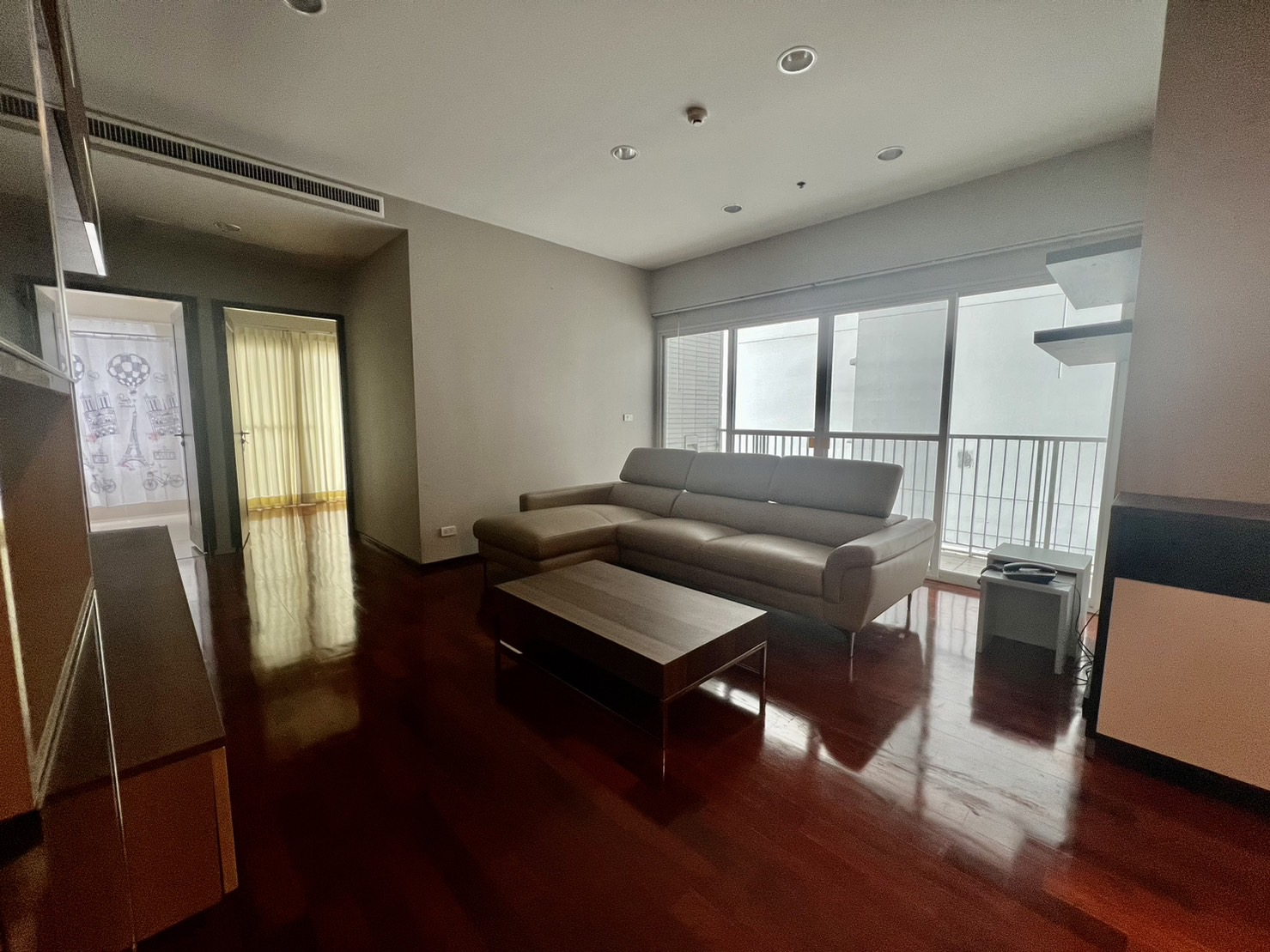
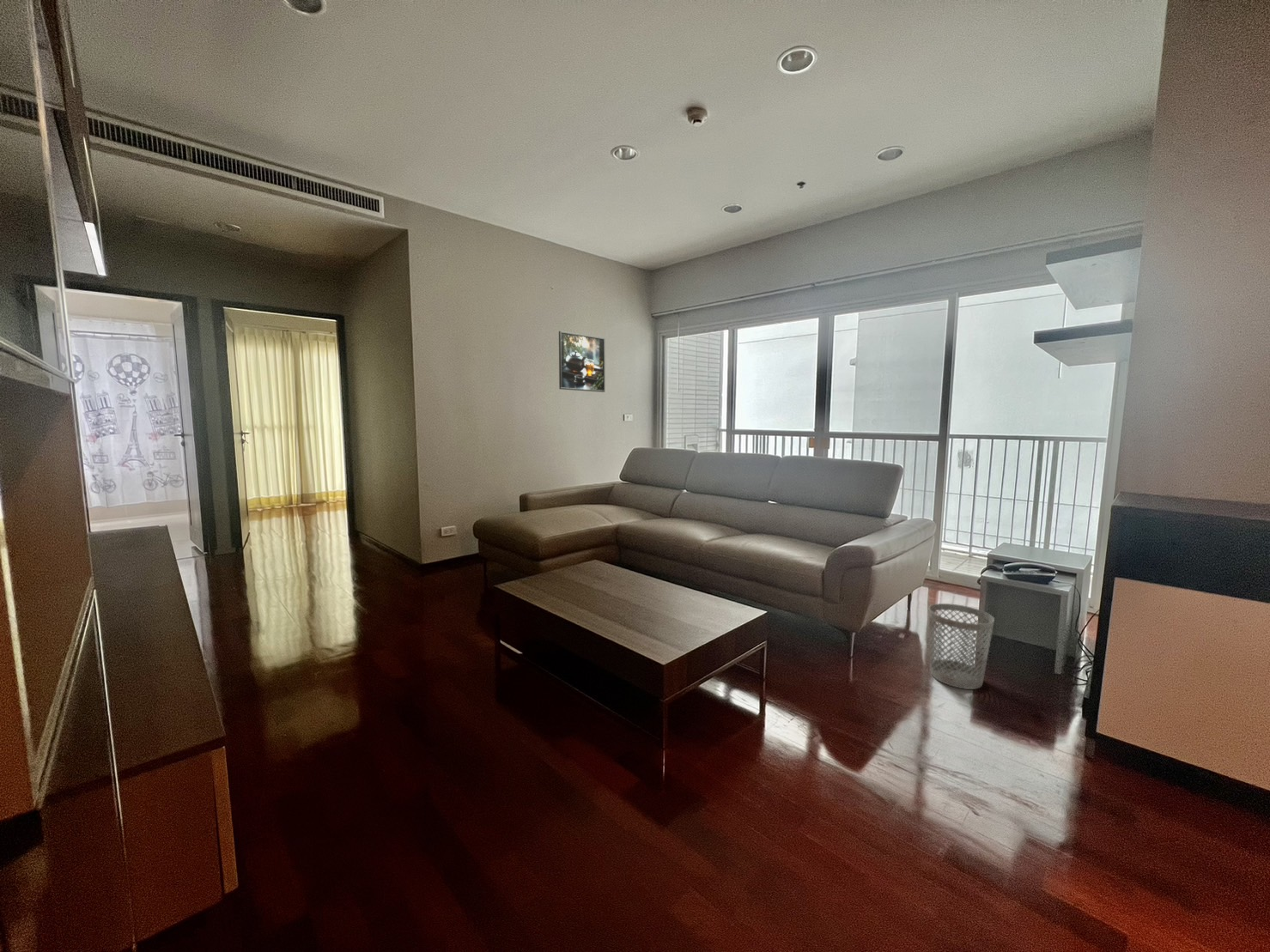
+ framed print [558,330,605,393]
+ wastebasket [928,603,995,690]
